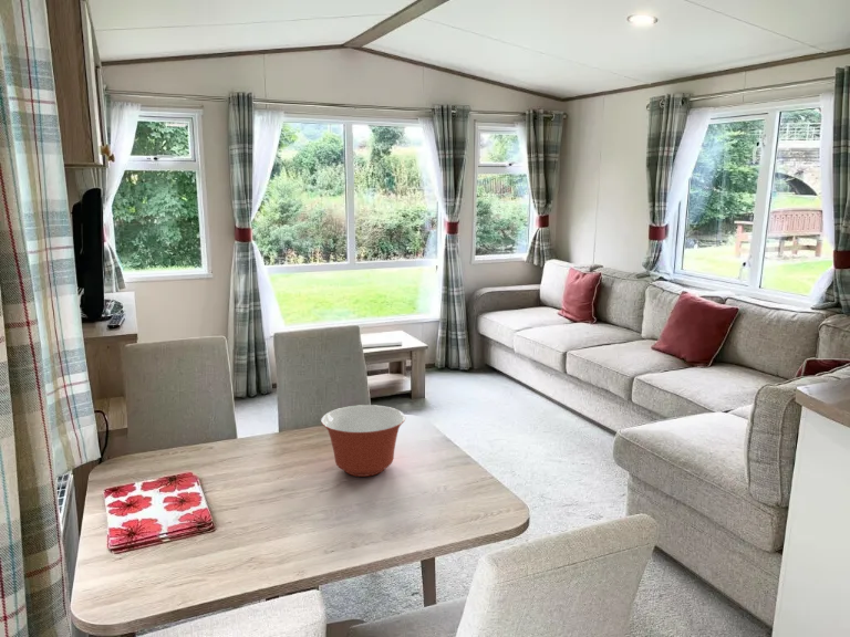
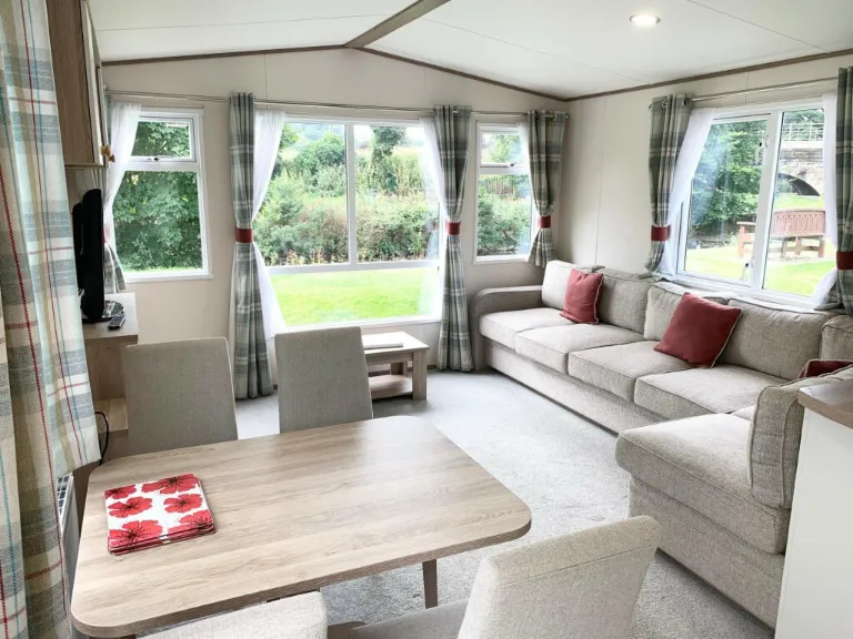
- mixing bowl [320,404,406,478]
